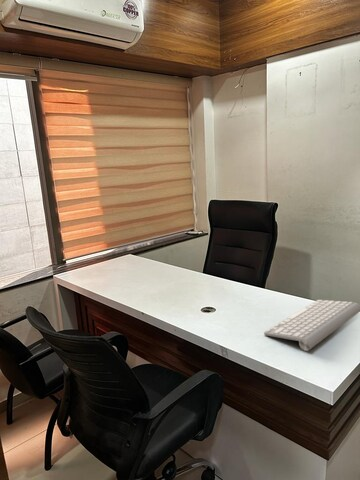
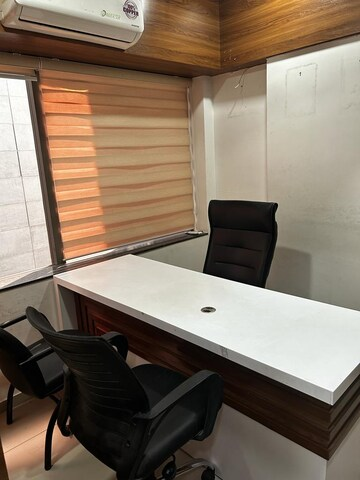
- computer keyboard [263,299,360,352]
